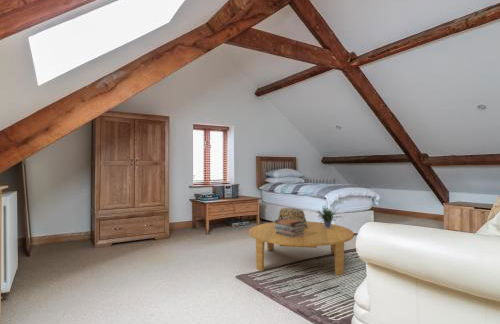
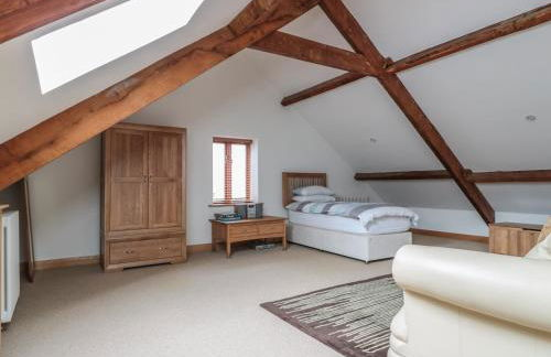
- decorative box [277,207,308,229]
- coffee table [248,221,355,277]
- potted plant [315,200,342,228]
- book stack [274,218,305,238]
